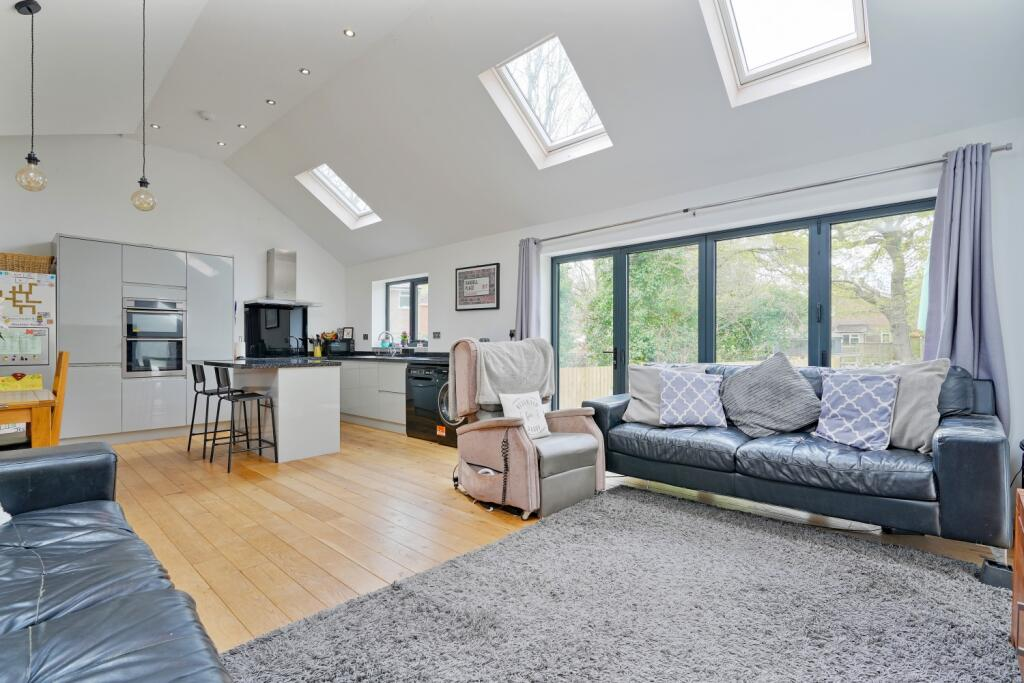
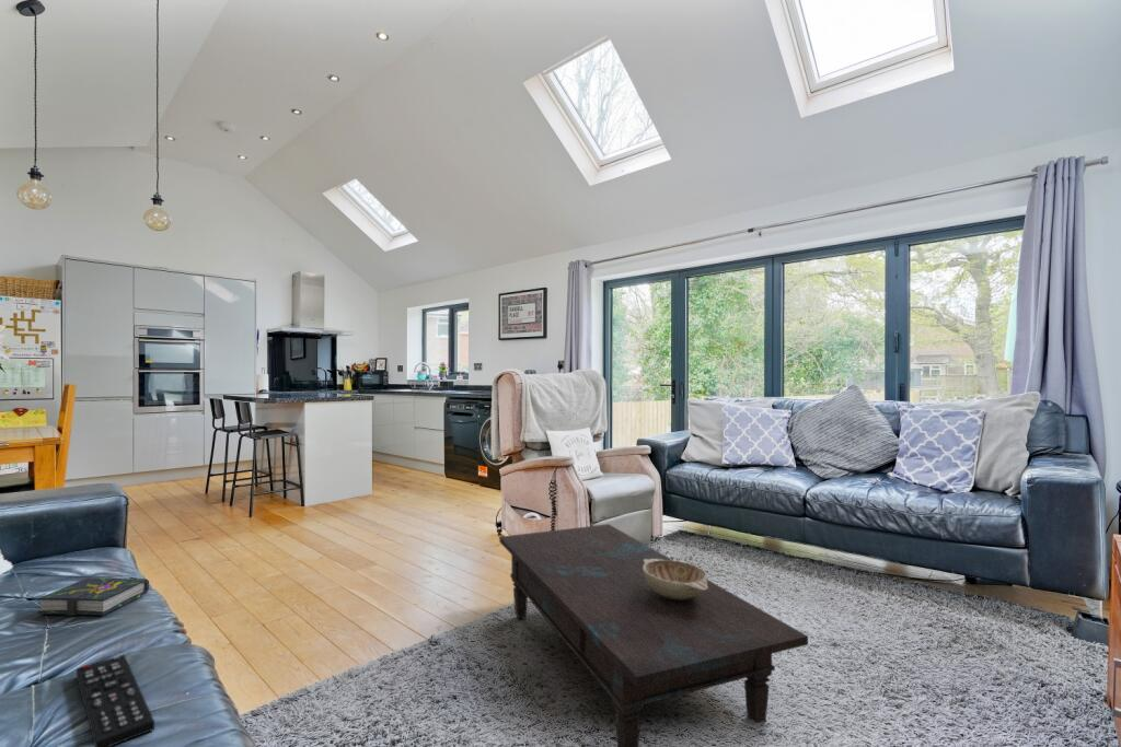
+ coffee table [498,523,809,747]
+ remote control [76,654,155,747]
+ decorative bowl [643,559,708,600]
+ book [37,576,150,617]
